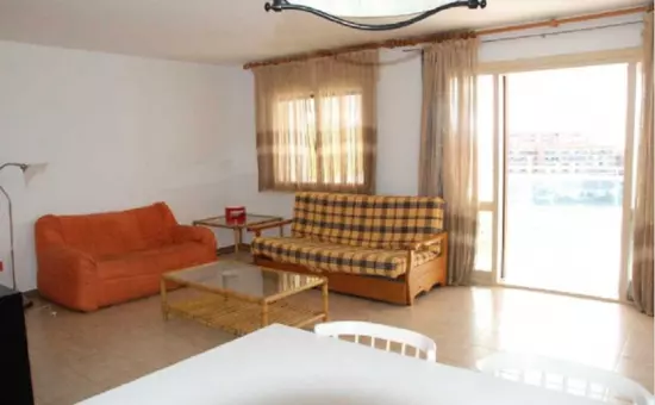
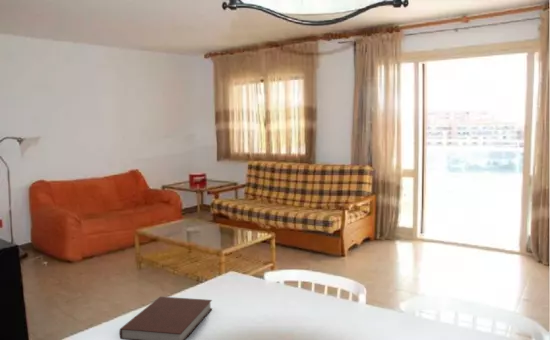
+ notebook [118,296,213,340]
